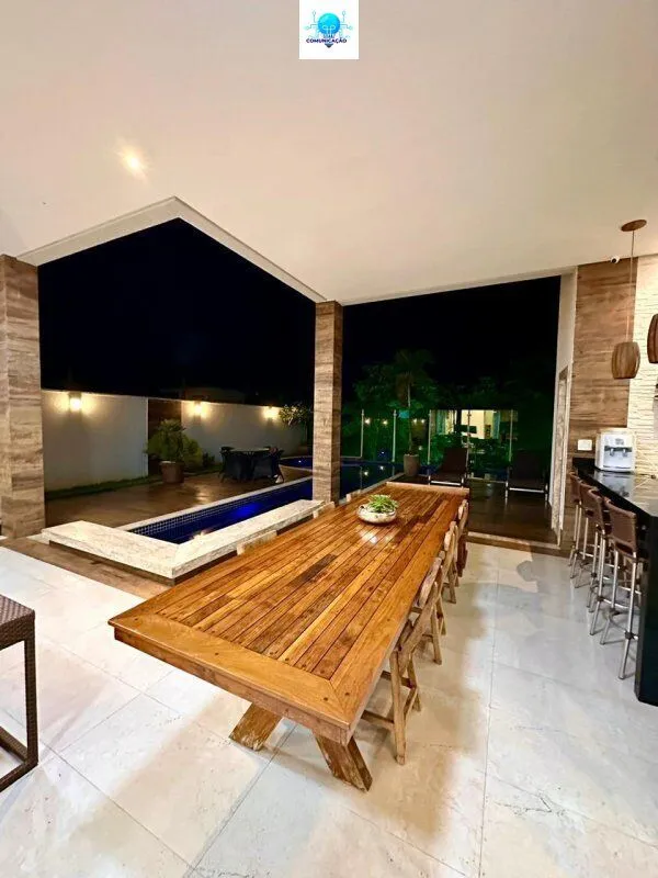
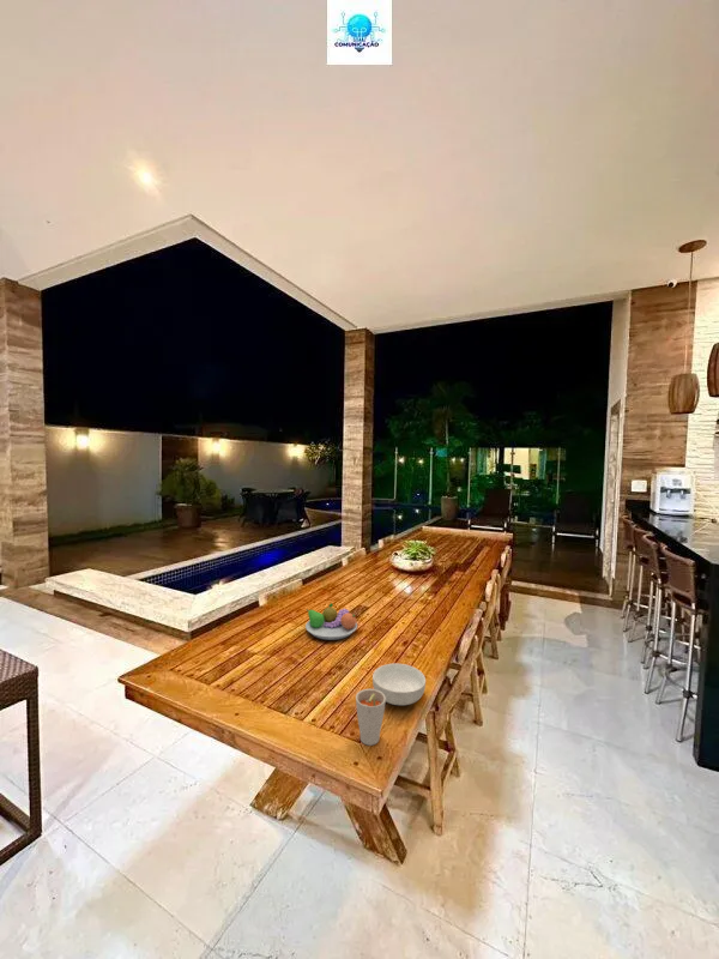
+ cereal bowl [371,663,427,706]
+ fruit bowl [304,602,358,641]
+ cup [355,688,387,747]
